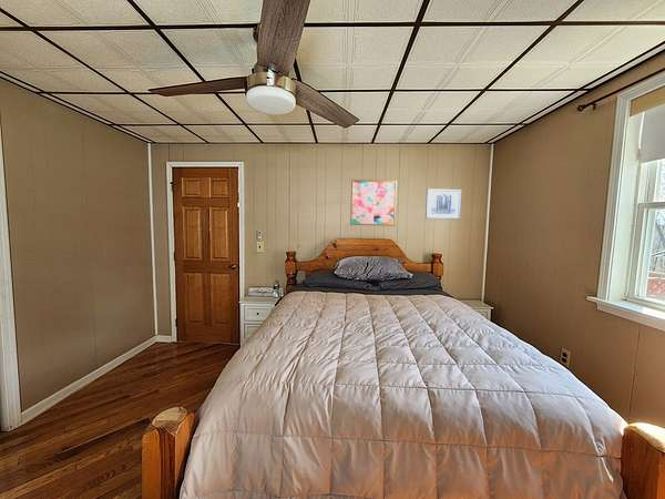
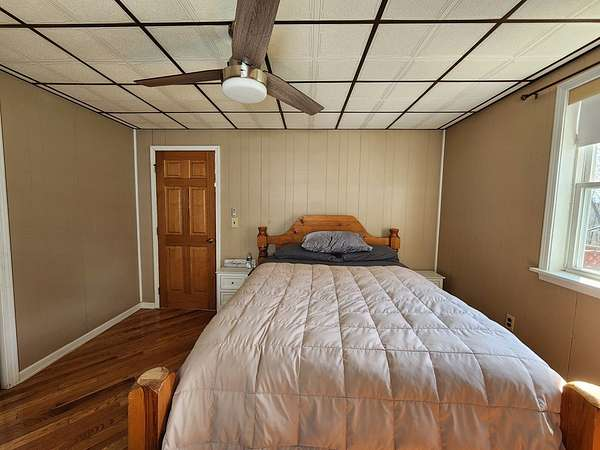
- wall art [424,187,462,221]
- wall art [349,179,398,227]
